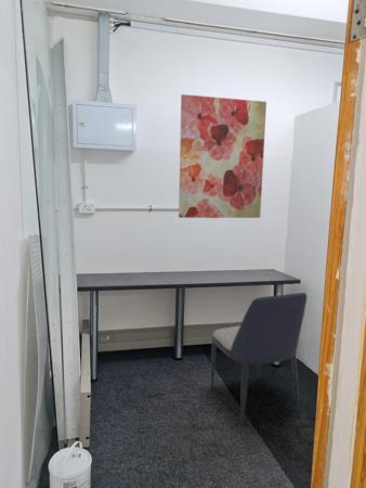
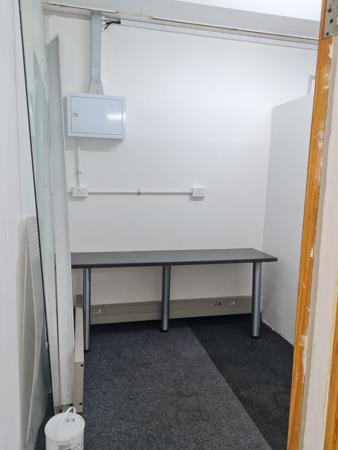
- chair [210,292,308,426]
- wall art [178,93,267,219]
